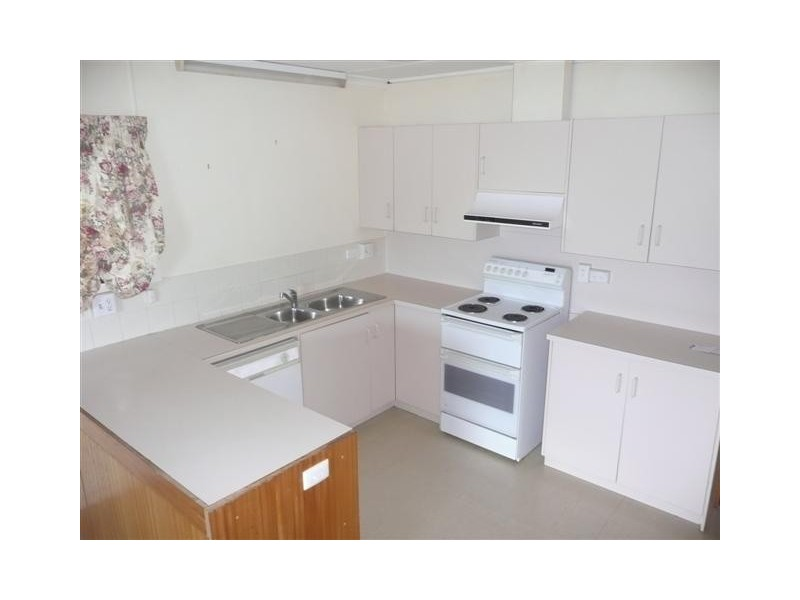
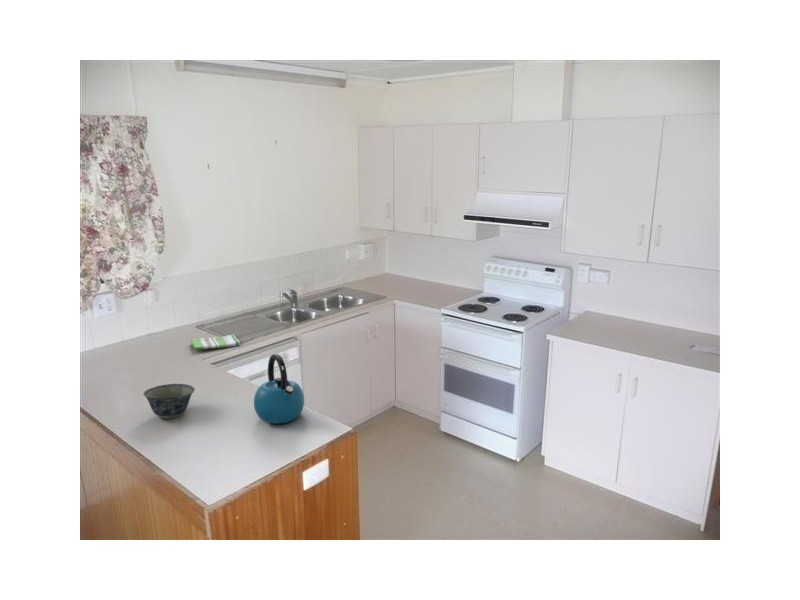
+ dish towel [190,333,241,351]
+ bowl [142,383,196,420]
+ kettle [253,353,305,425]
